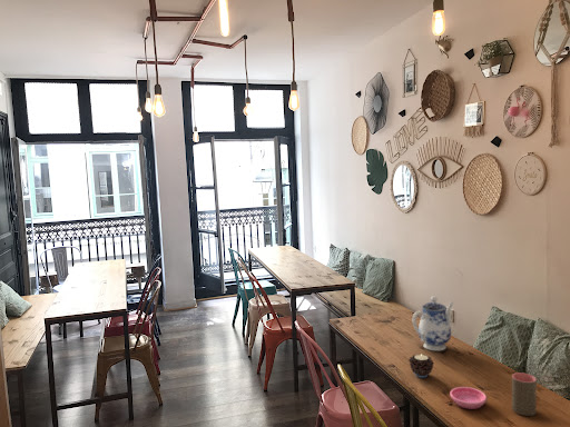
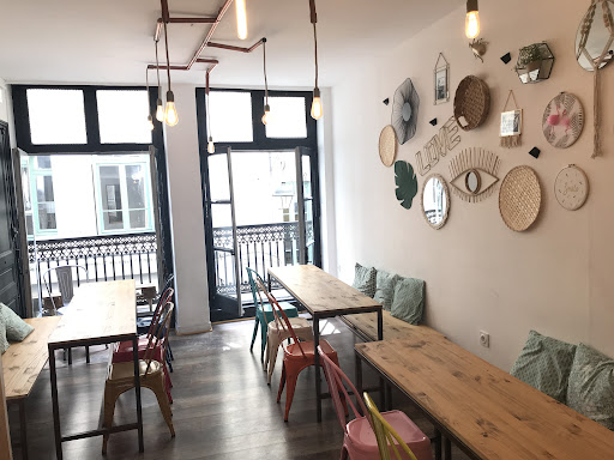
- cup [511,371,537,417]
- candle [407,352,435,378]
- teapot [411,295,455,351]
- saucer [449,386,488,410]
